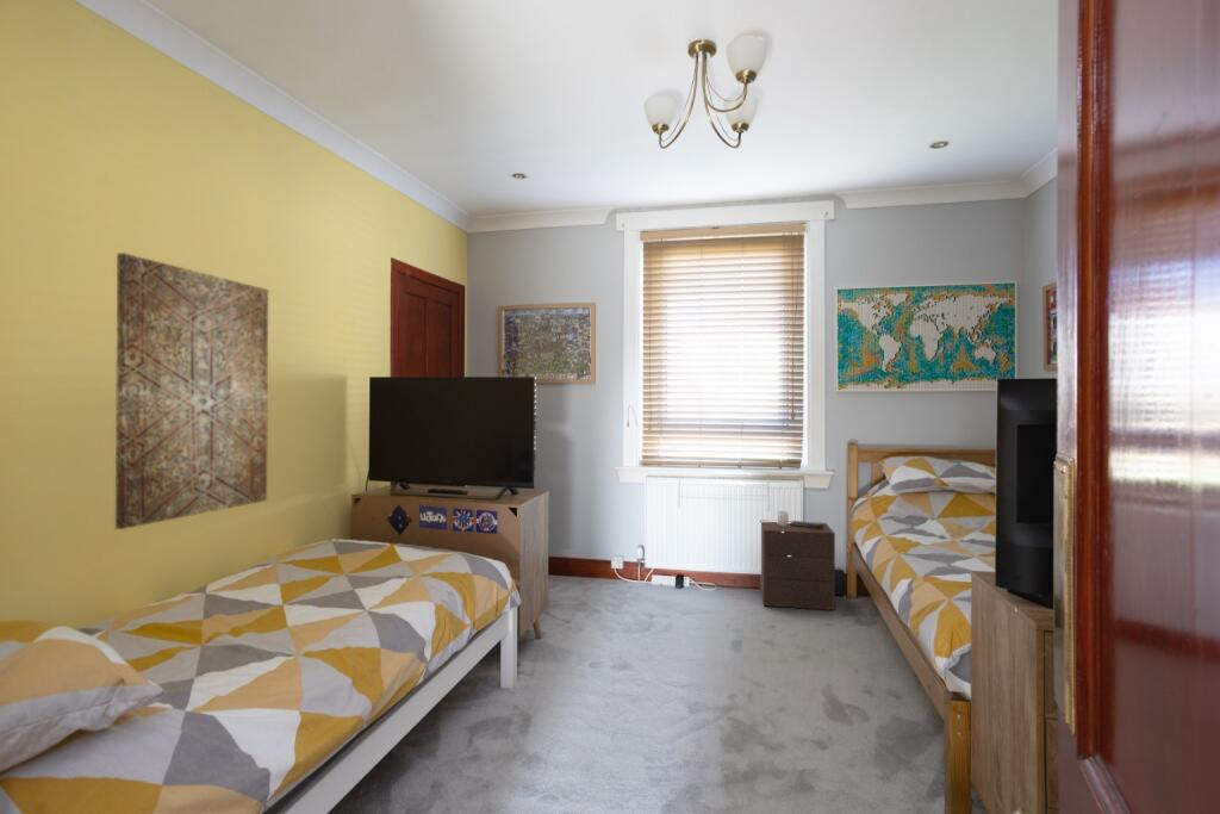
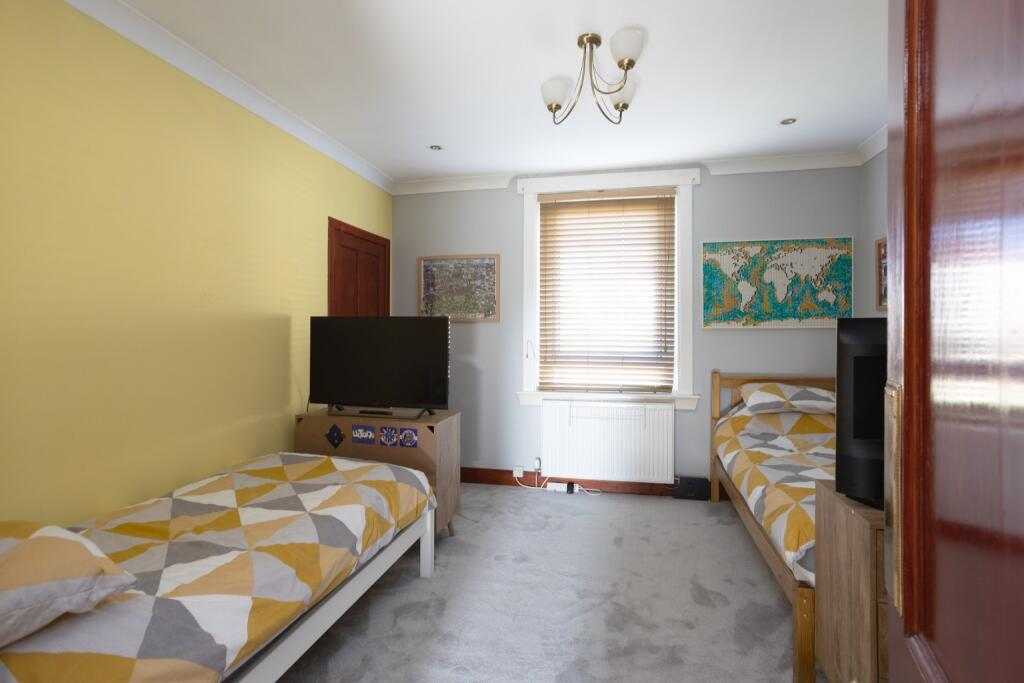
- wall art [114,251,269,530]
- nightstand [759,510,836,611]
